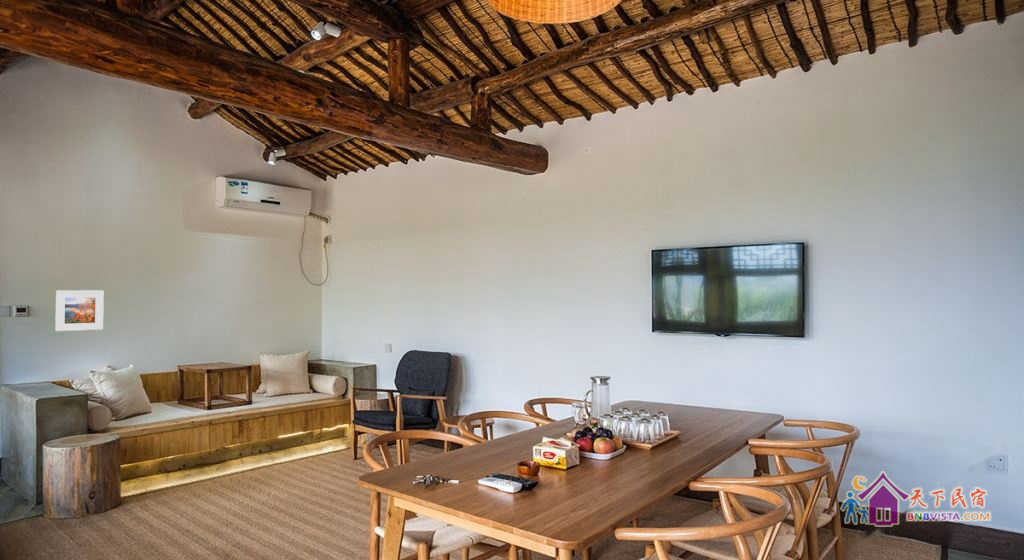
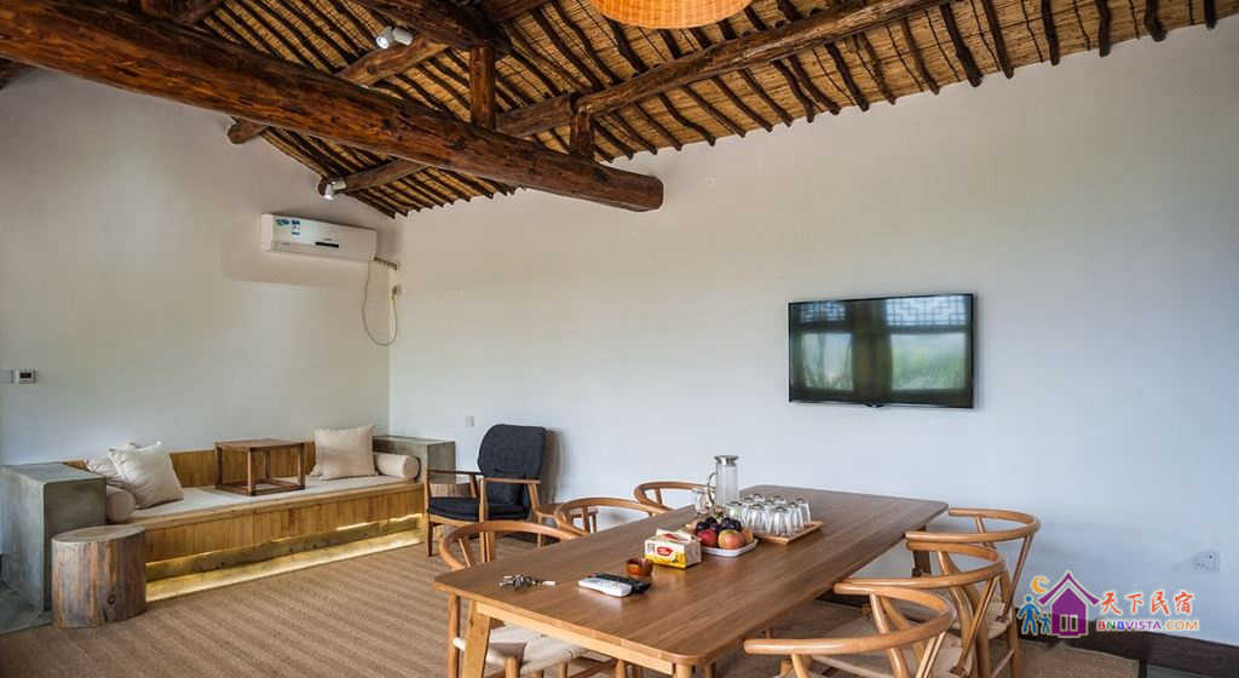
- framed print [54,289,105,332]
